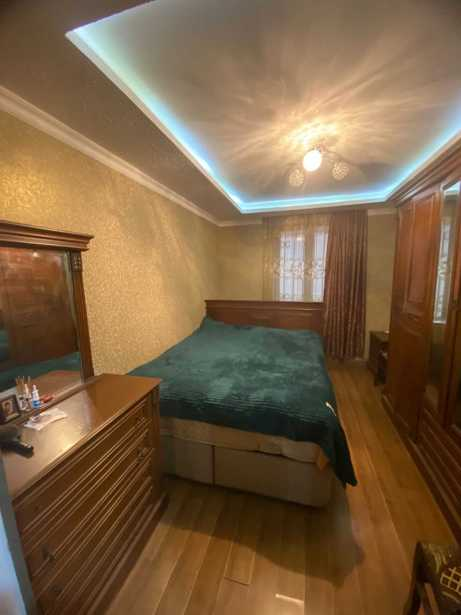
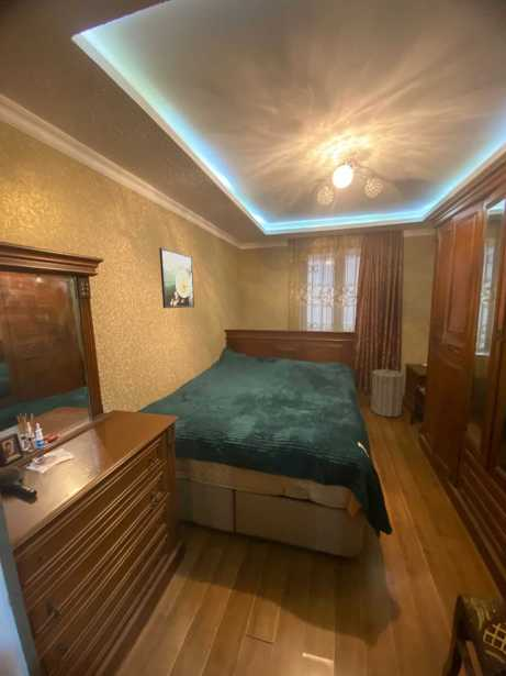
+ laundry hamper [370,365,405,418]
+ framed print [158,246,195,309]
